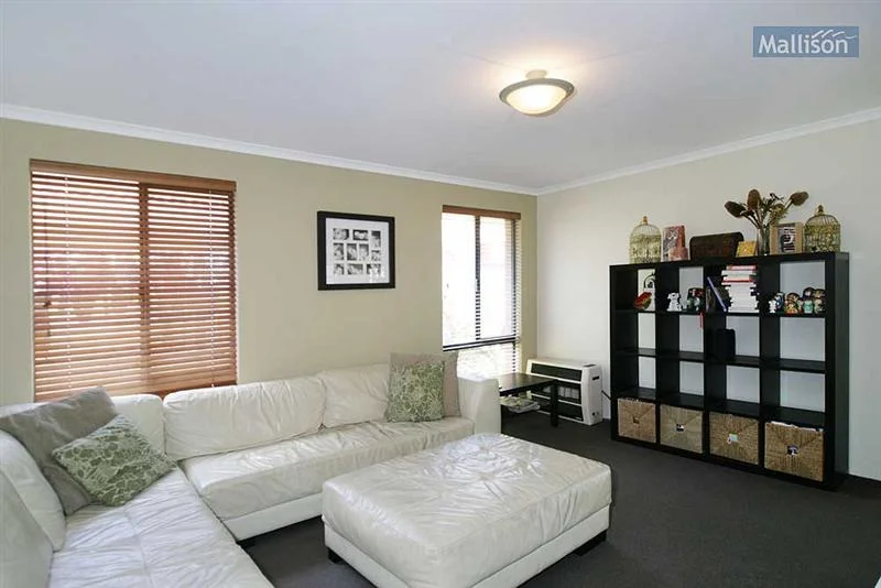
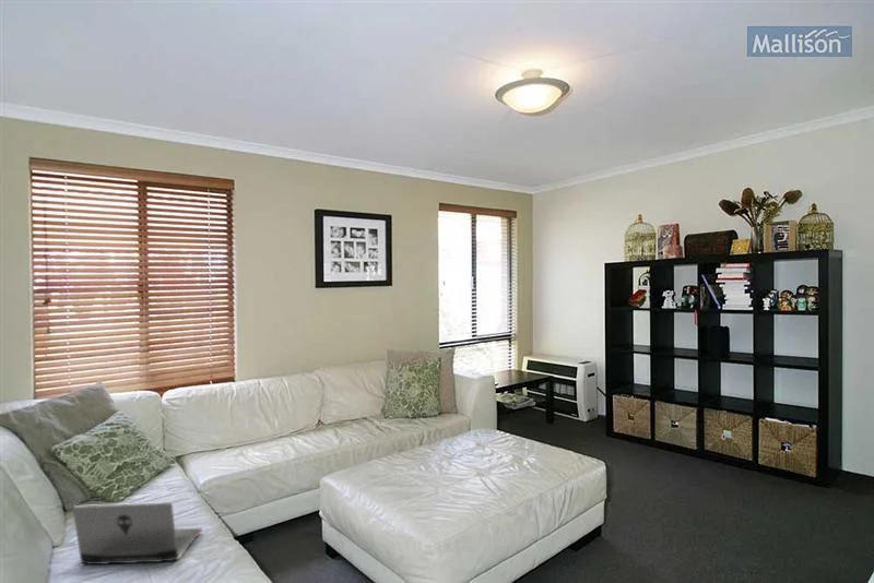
+ laptop computer [71,501,203,566]
